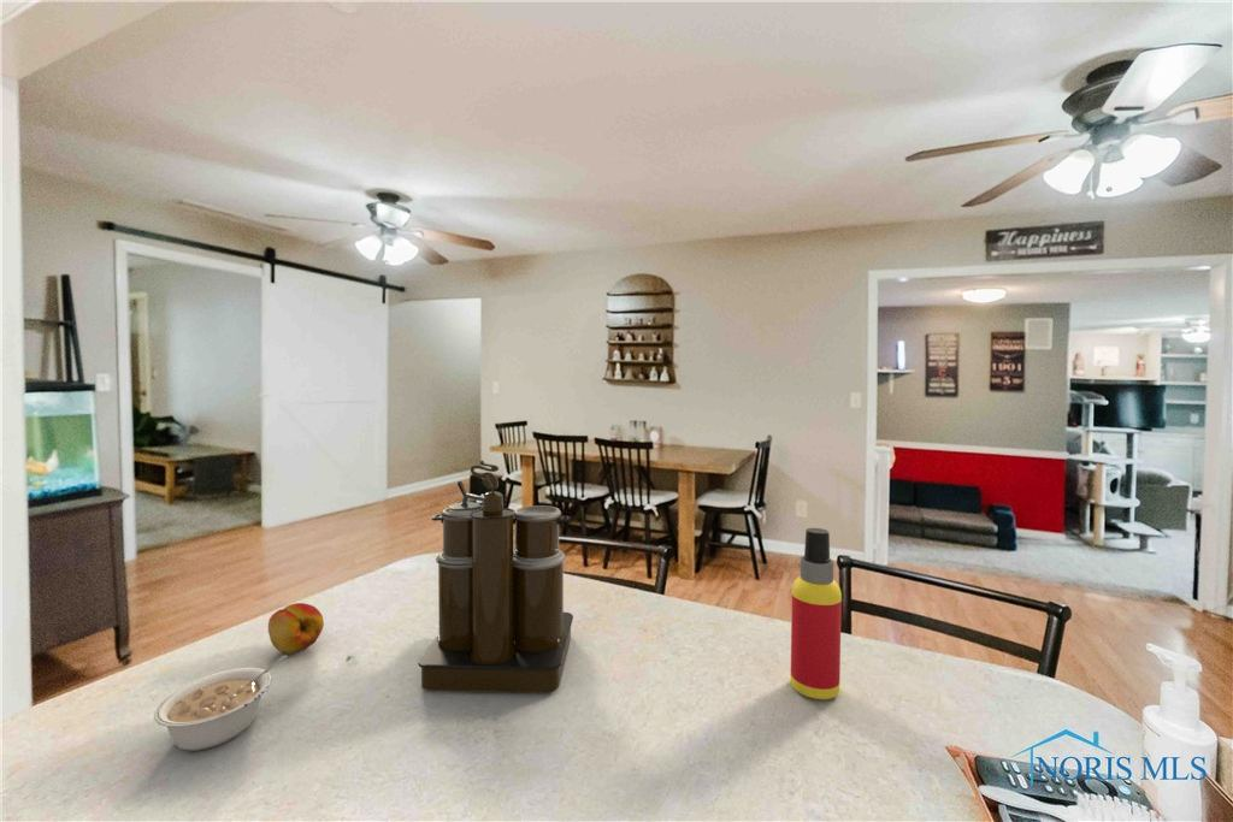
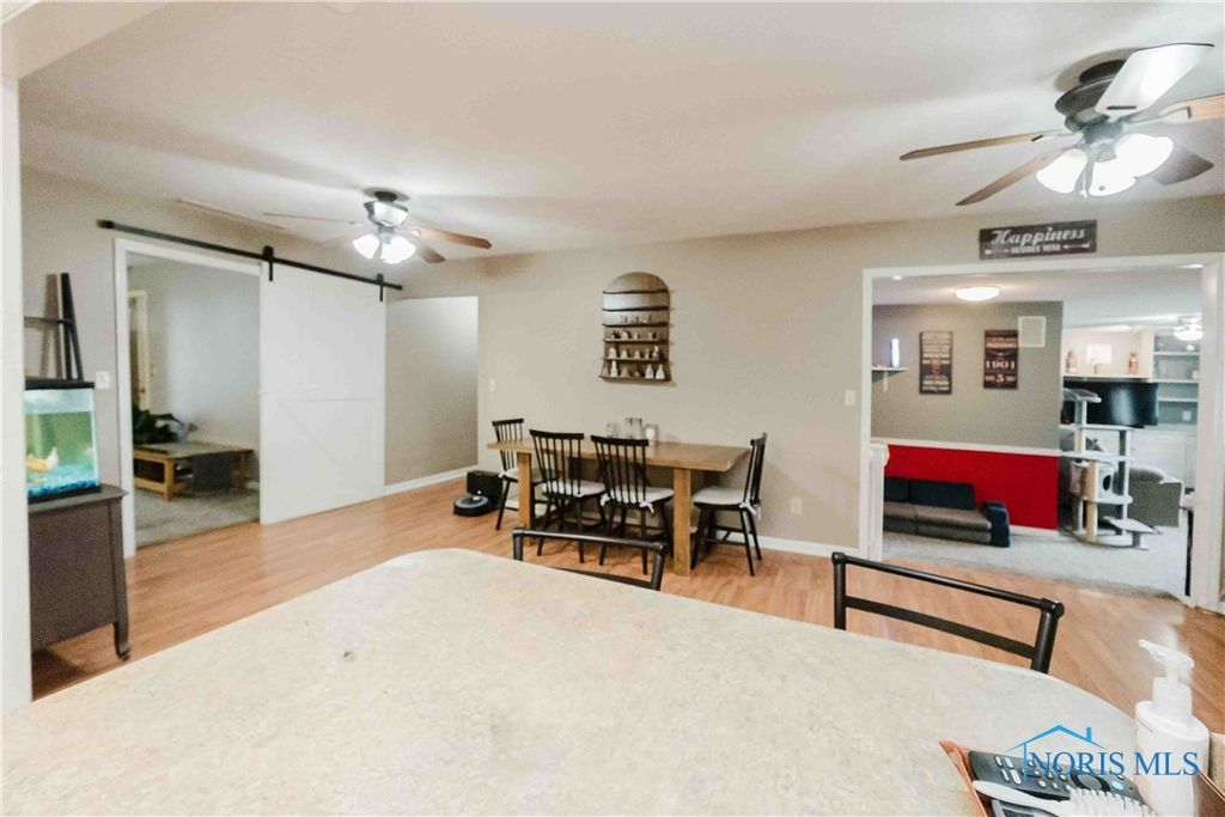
- fruit [267,602,325,655]
- coffee maker [417,459,574,694]
- spray bottle [790,527,843,700]
- legume [153,655,288,752]
